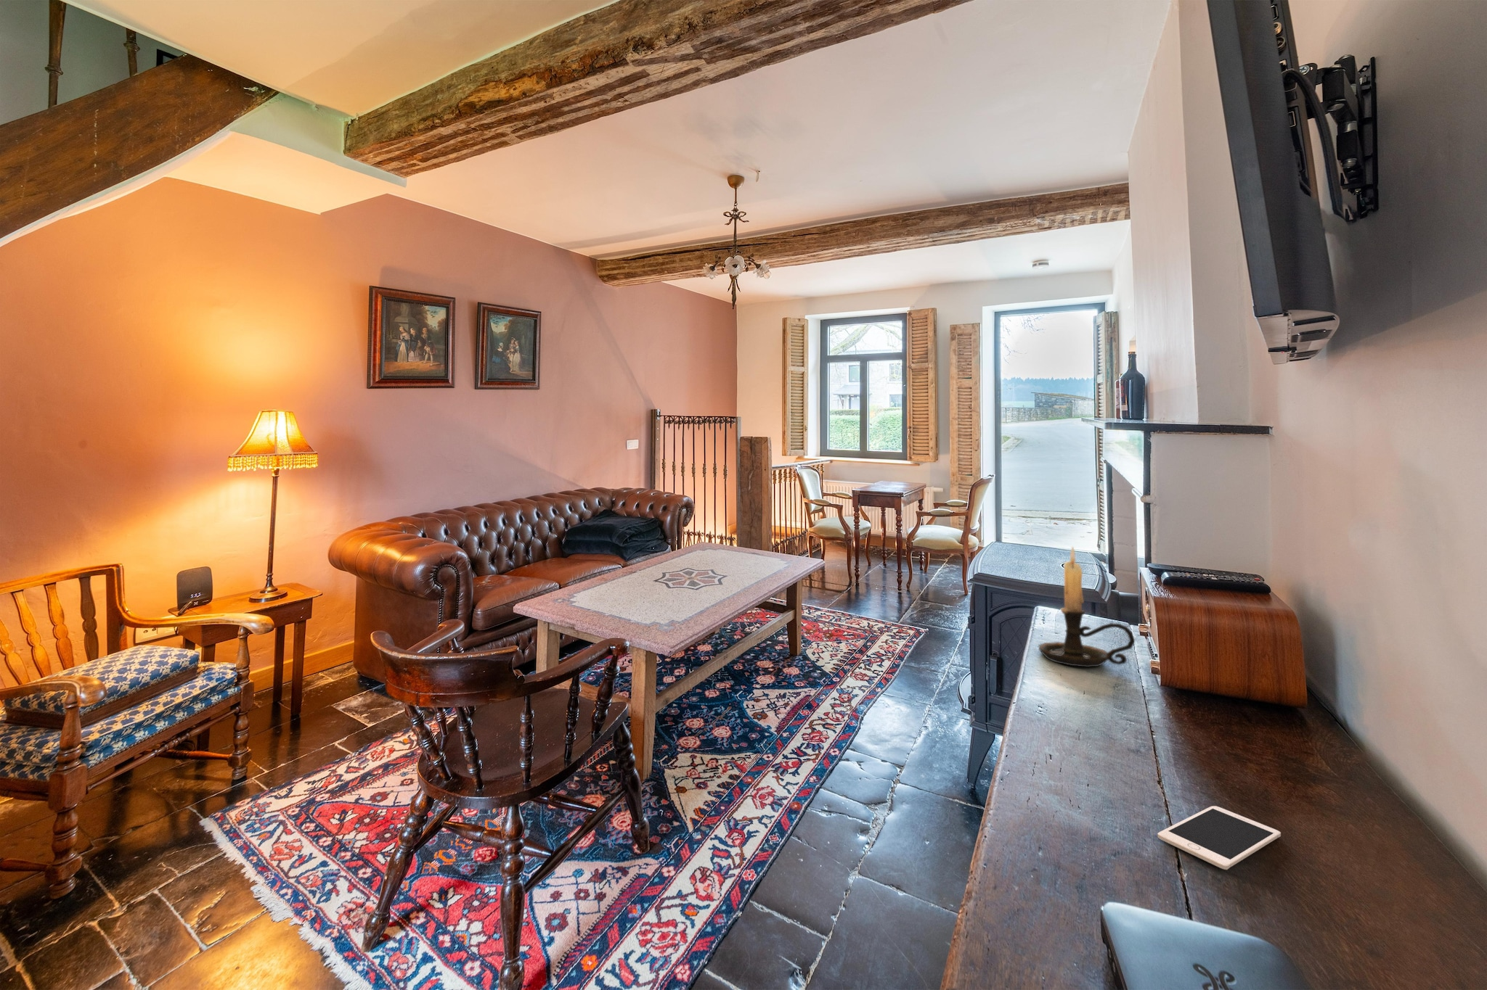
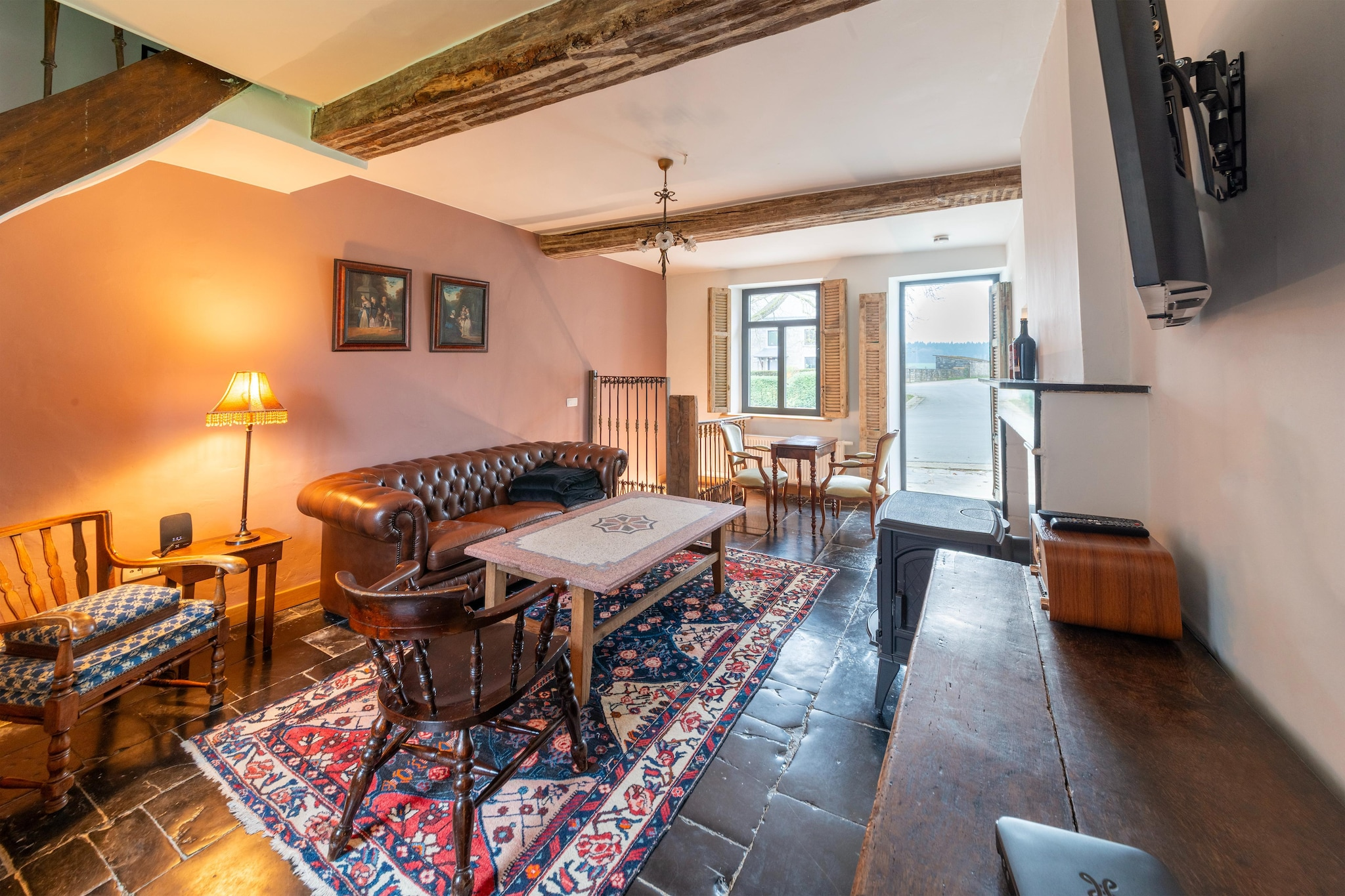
- cell phone [1158,805,1281,871]
- candle holder [1038,545,1135,668]
